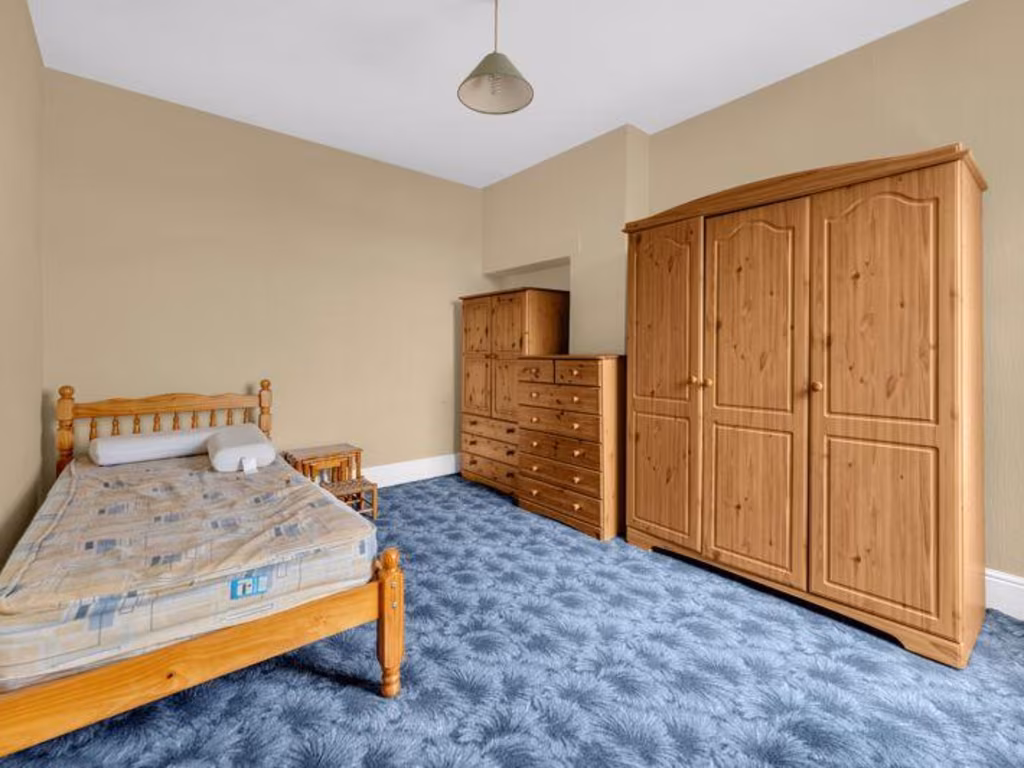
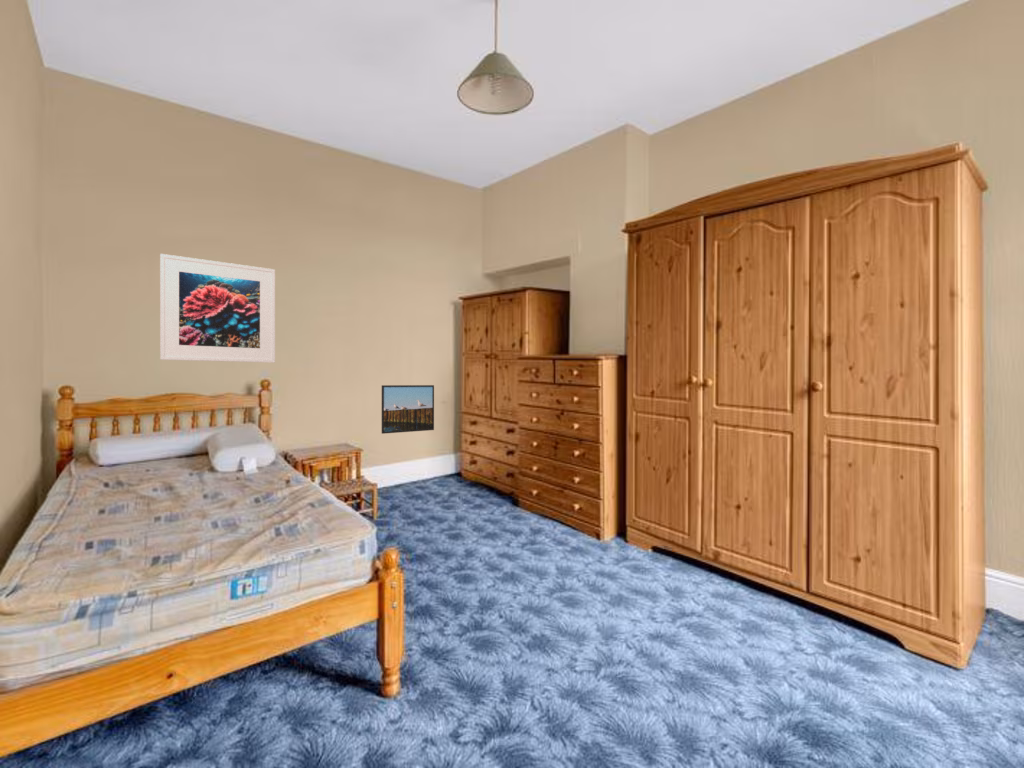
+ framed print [381,384,435,435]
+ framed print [159,253,276,364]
